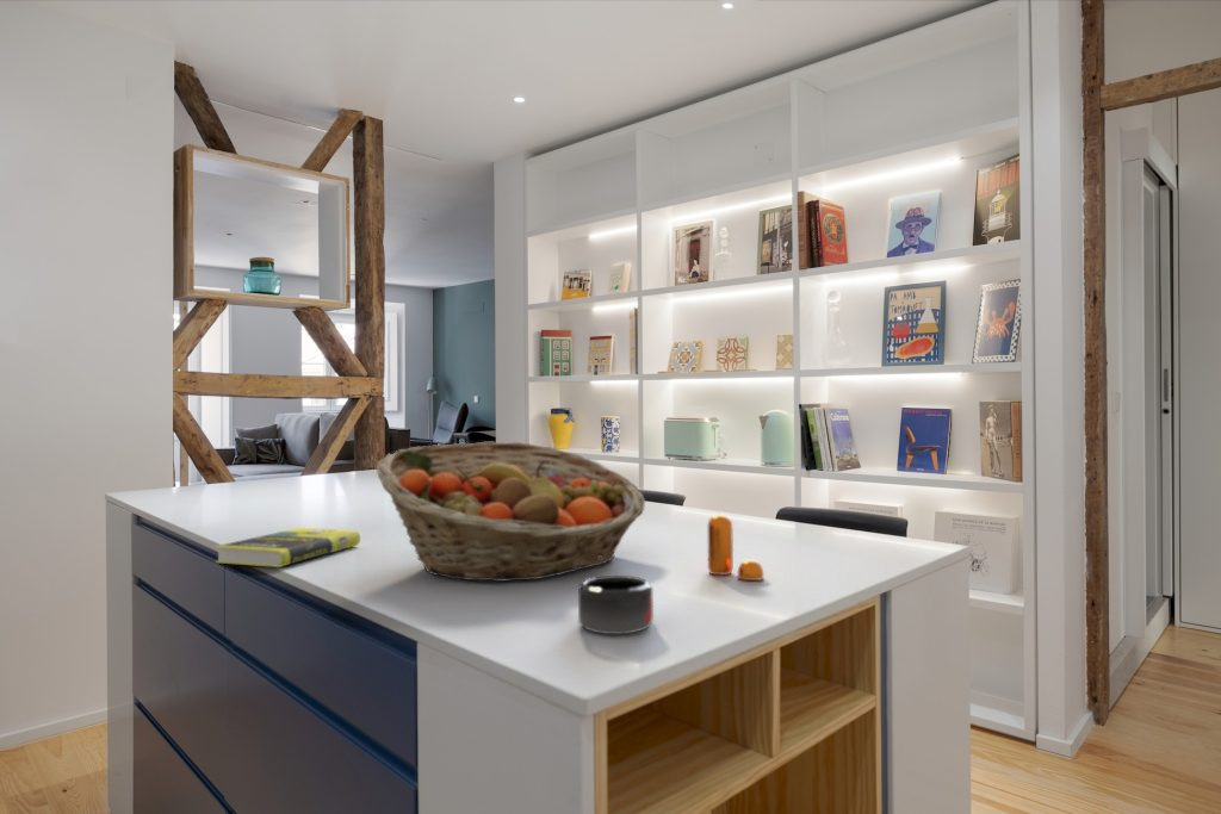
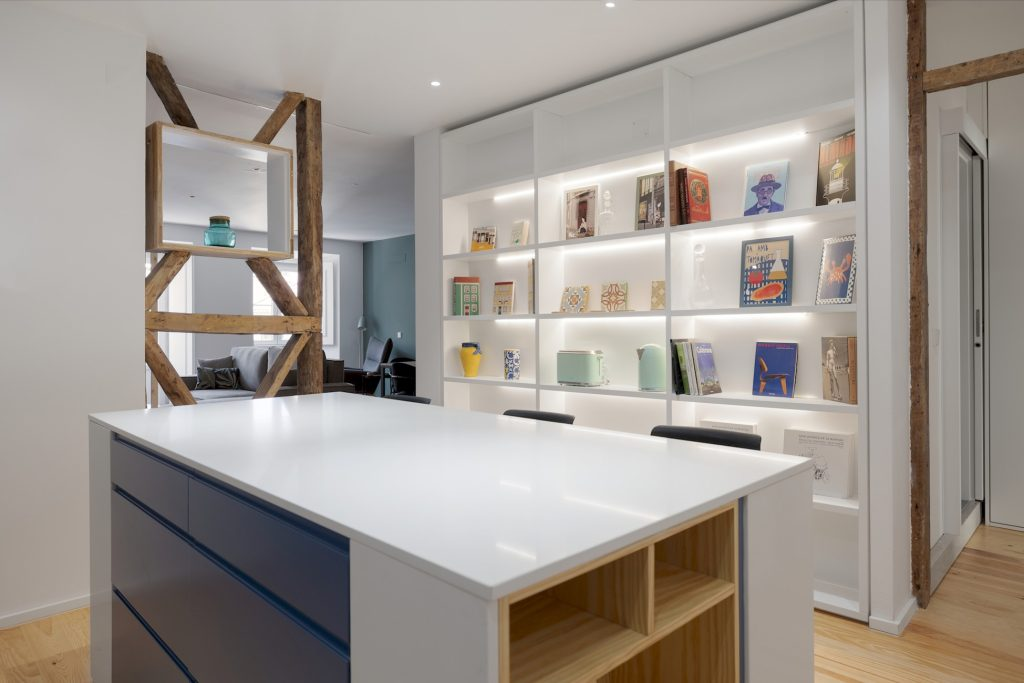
- fruit basket [376,441,646,583]
- mug [577,574,655,635]
- book [213,527,361,568]
- pepper shaker [707,512,764,582]
